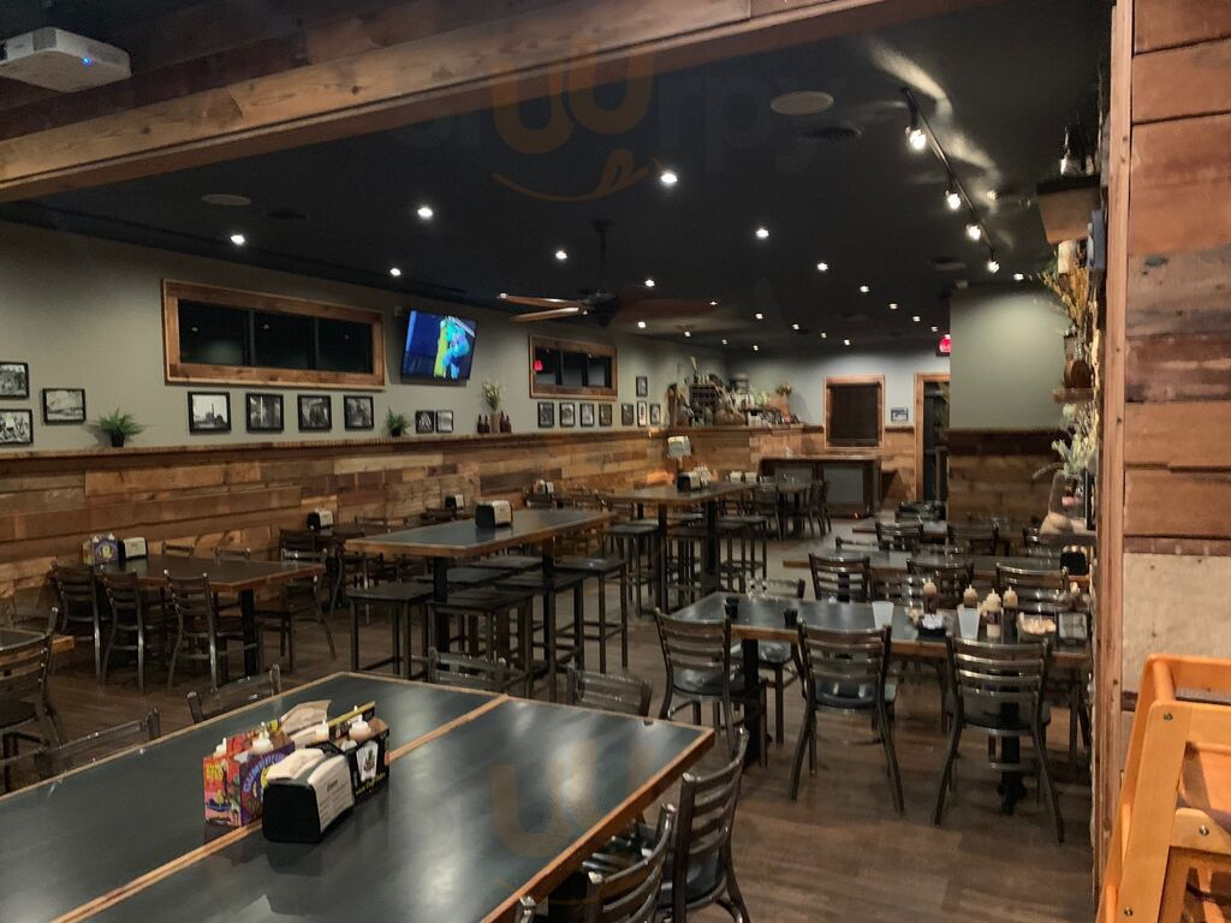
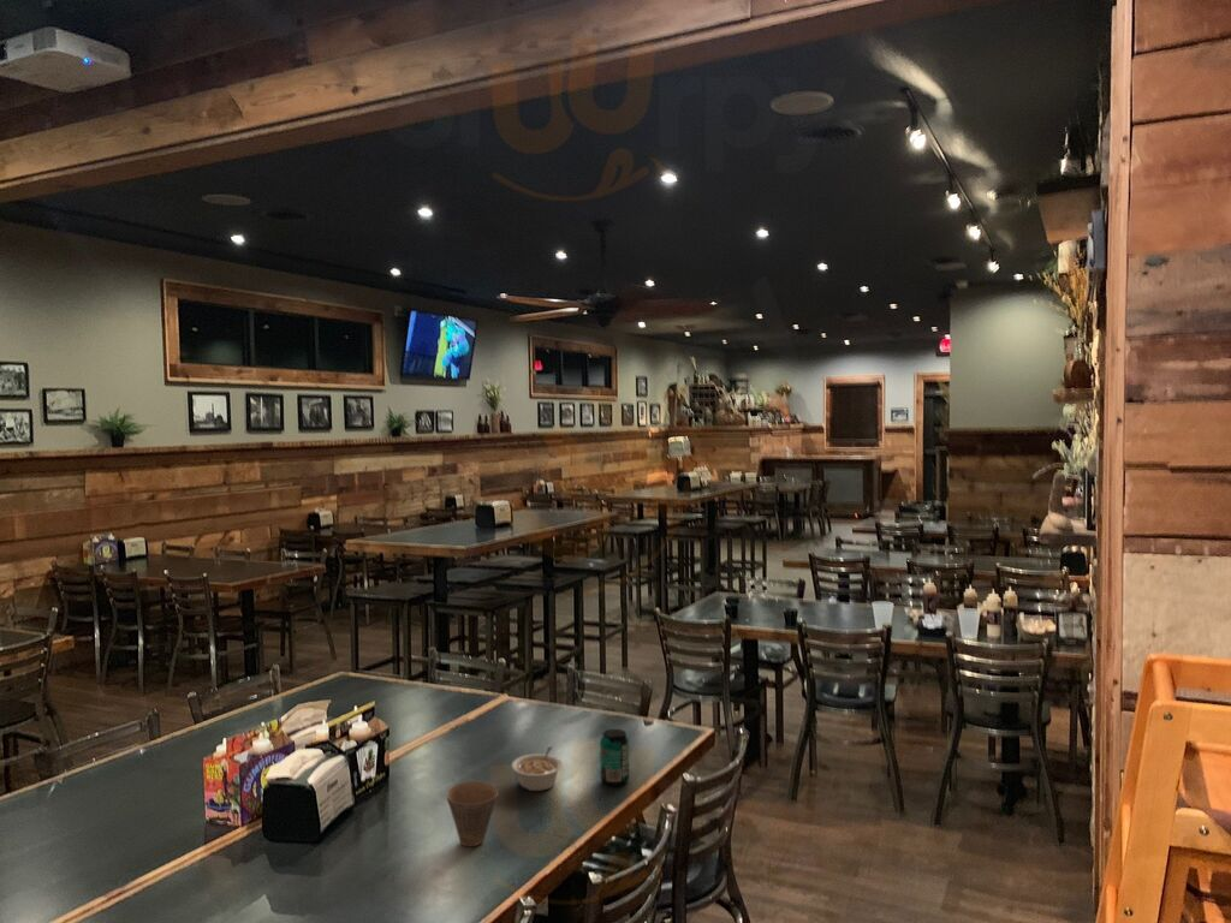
+ beverage can [599,728,630,787]
+ cup [445,780,499,847]
+ legume [511,745,564,792]
